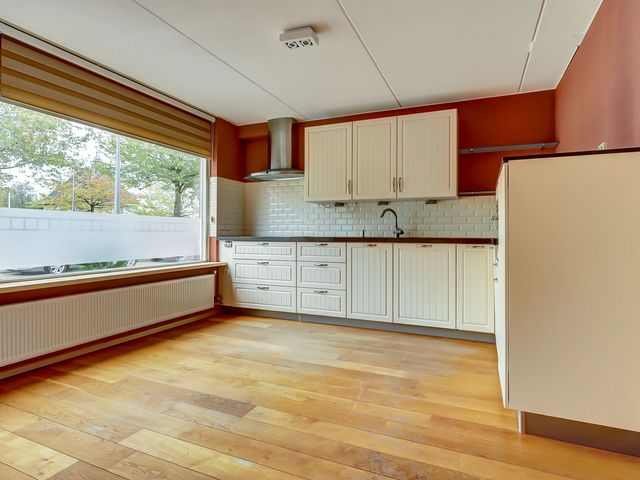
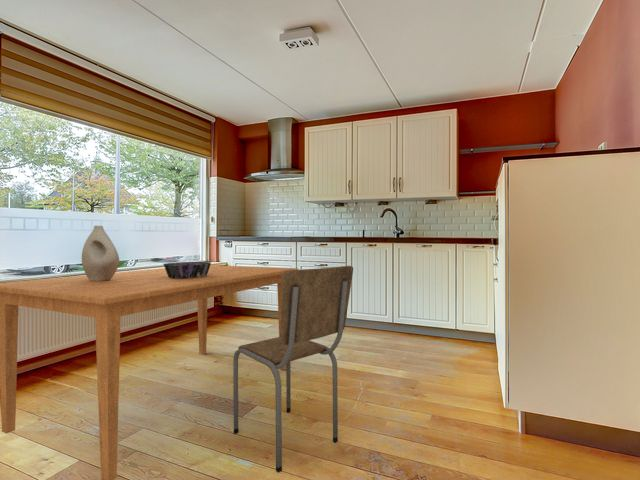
+ dining table [0,264,299,480]
+ vase [81,225,120,281]
+ decorative bowl [162,261,212,279]
+ dining chair [232,265,354,474]
